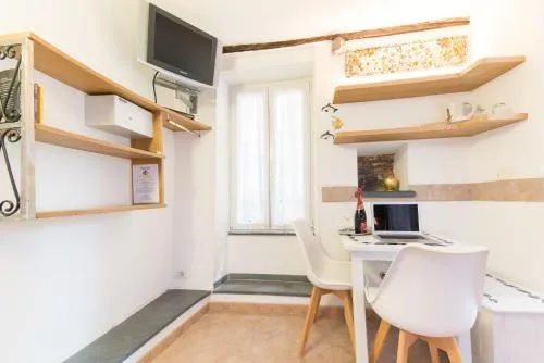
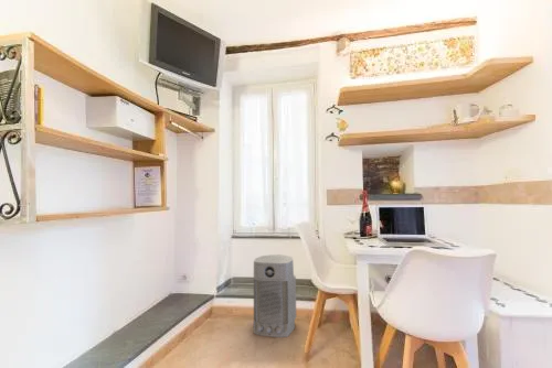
+ air purifier [252,253,297,338]
